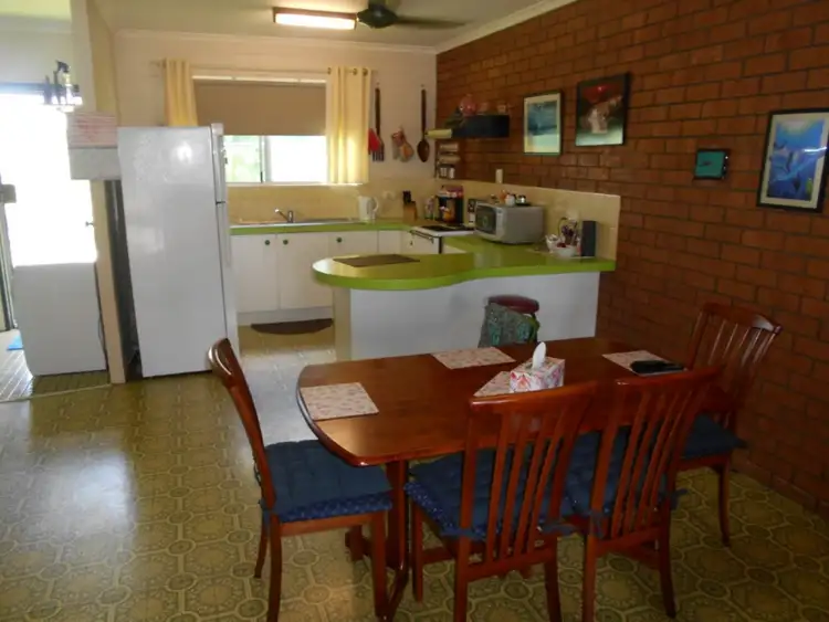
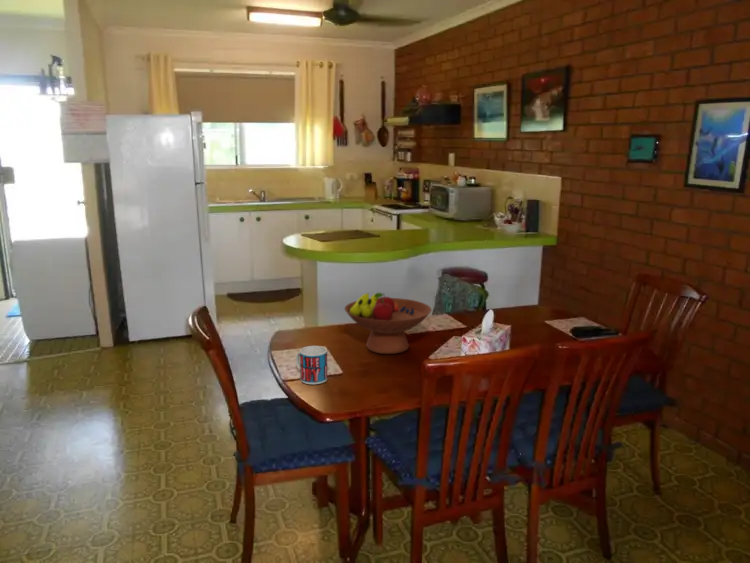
+ fruit bowl [344,292,433,355]
+ mug [295,345,328,385]
